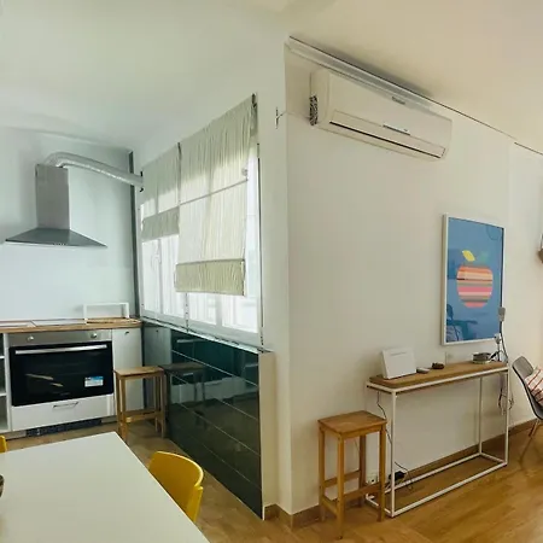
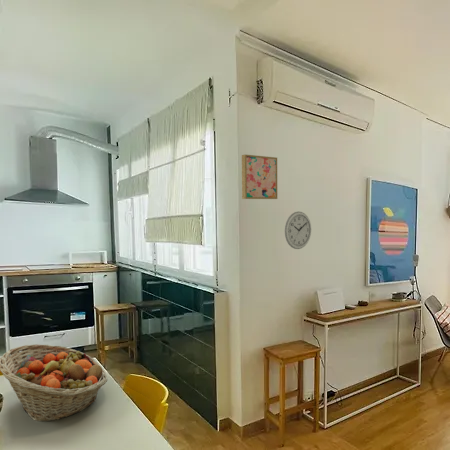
+ fruit basket [0,343,108,422]
+ wall clock [284,210,312,250]
+ wall art [241,154,278,200]
